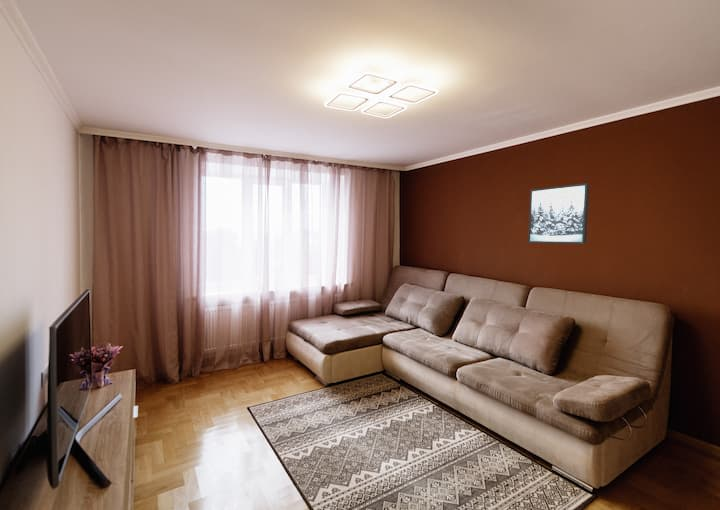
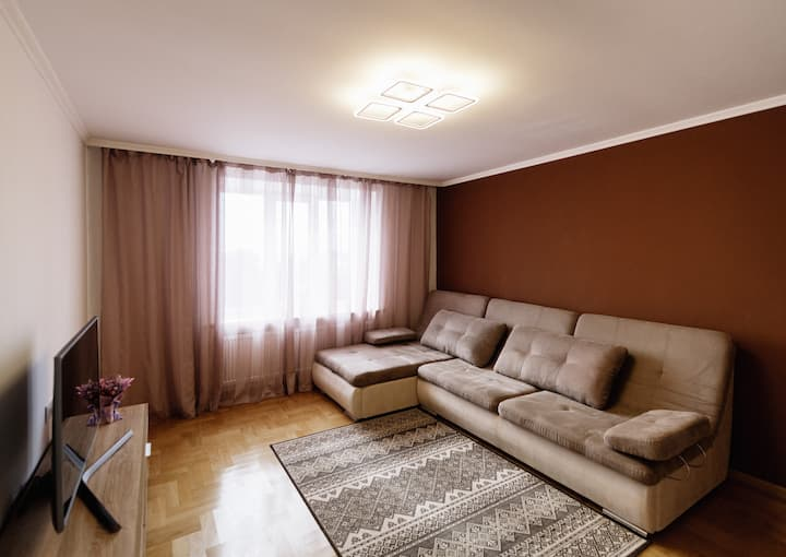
- wall art [527,182,590,245]
